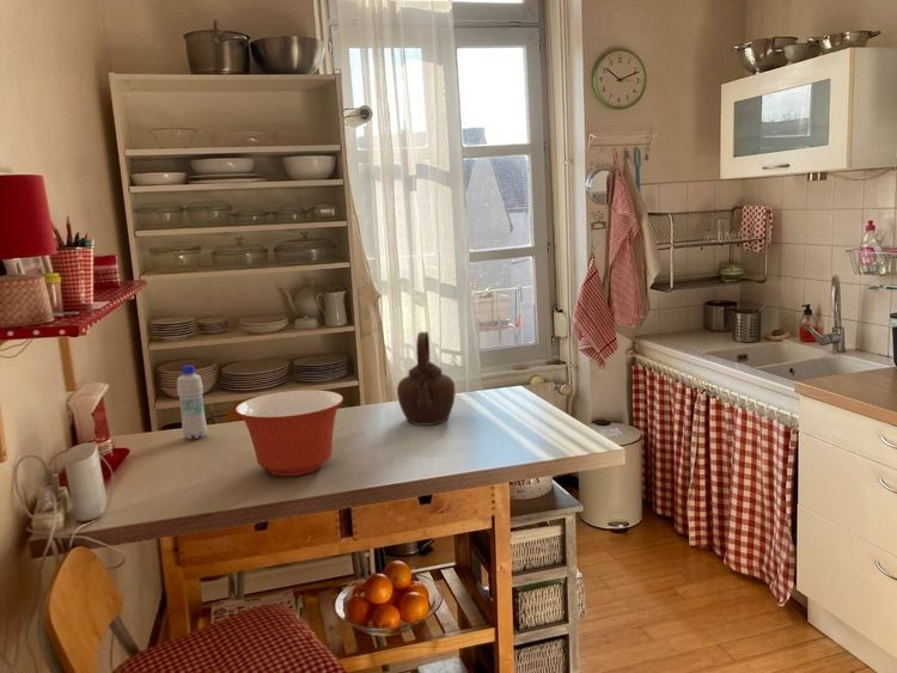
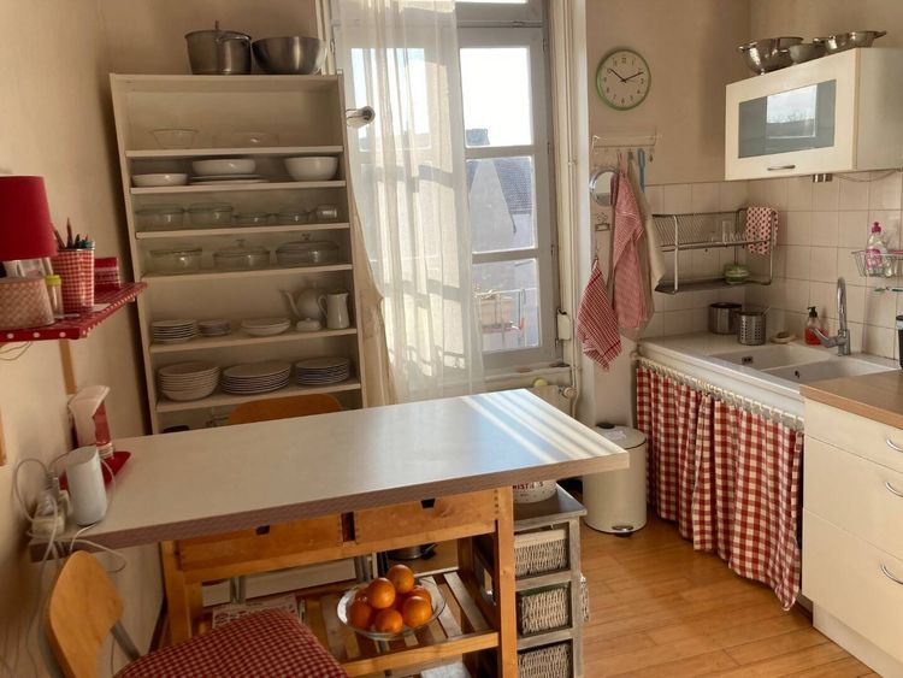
- bottle [176,363,208,440]
- teapot [396,331,457,426]
- mixing bowl [234,390,344,477]
